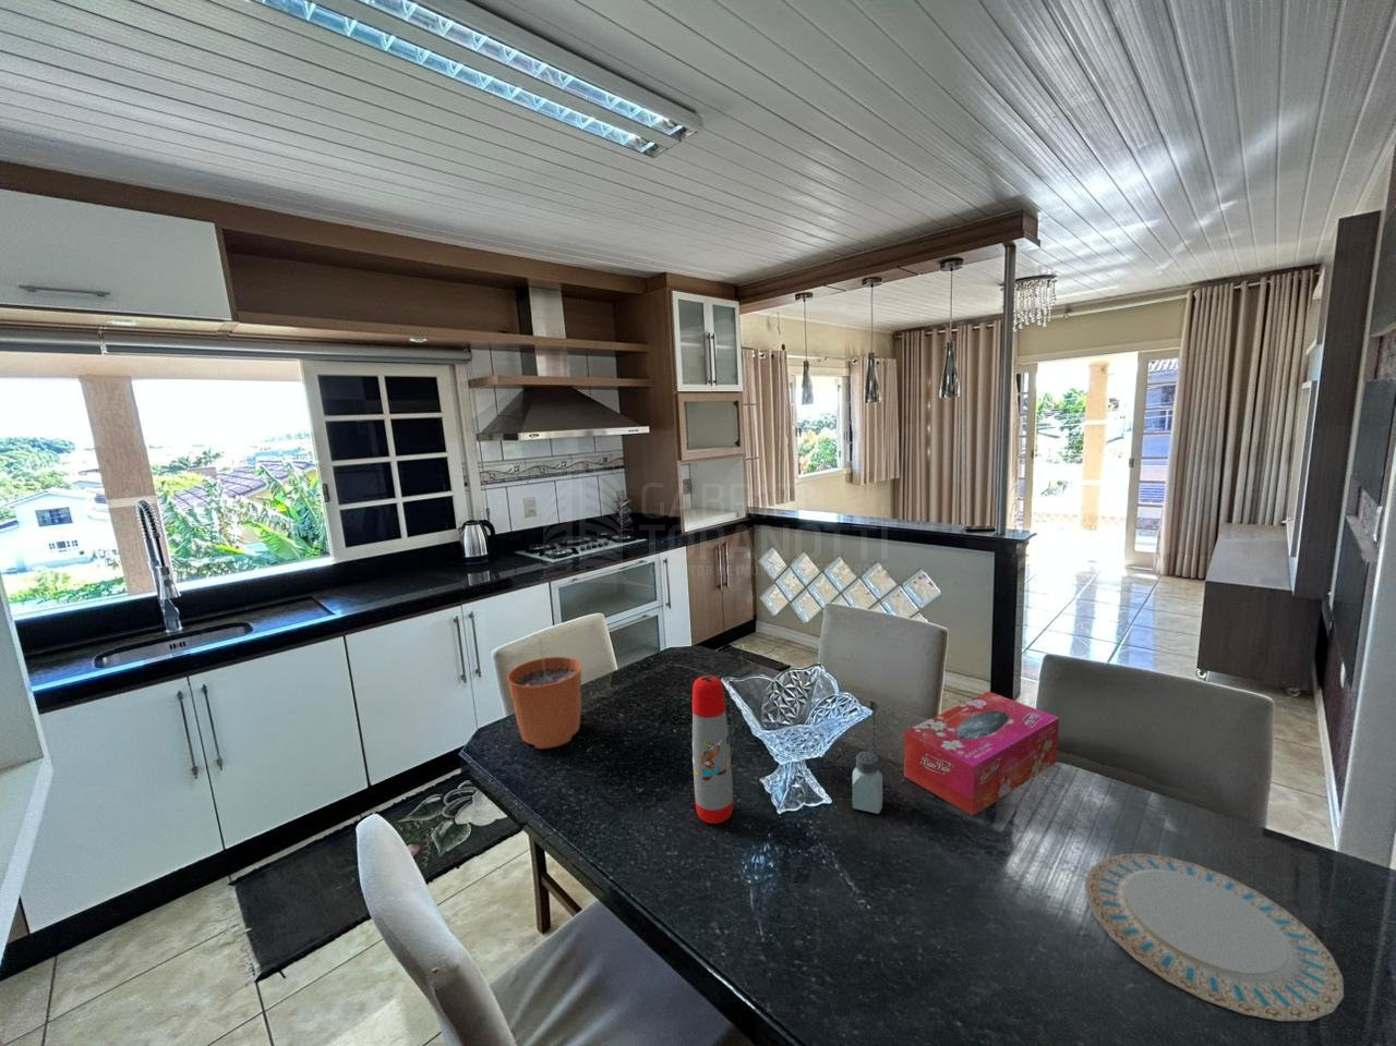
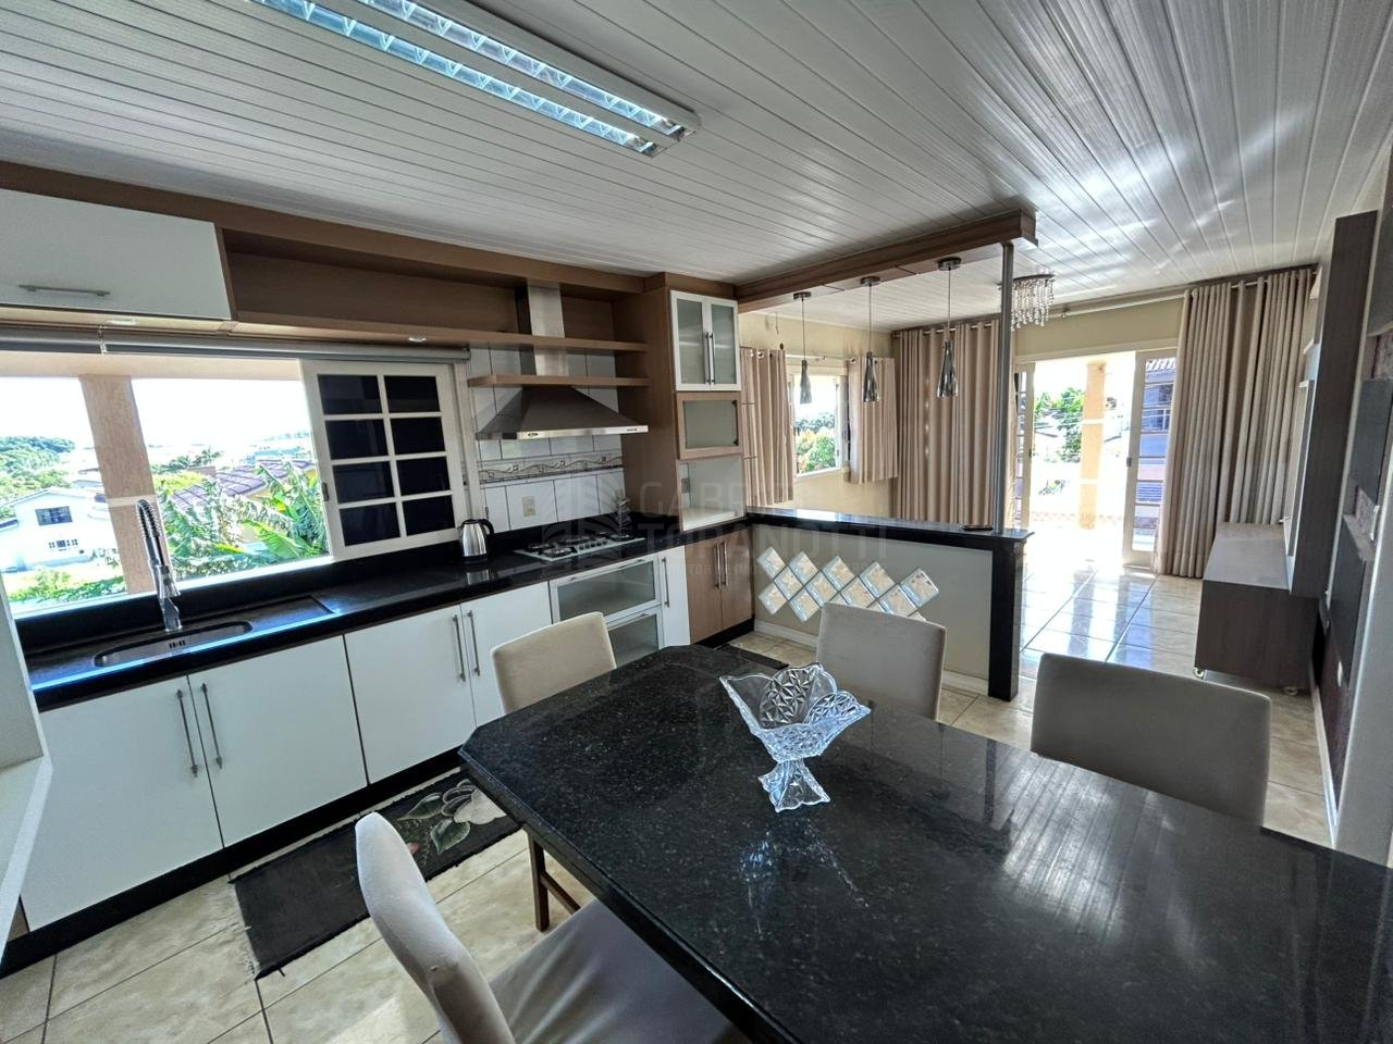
- plant pot [506,632,583,749]
- saltshaker [851,750,884,815]
- water bottle [691,675,734,825]
- tissue box [904,691,1060,817]
- chinaware [1084,852,1344,1022]
